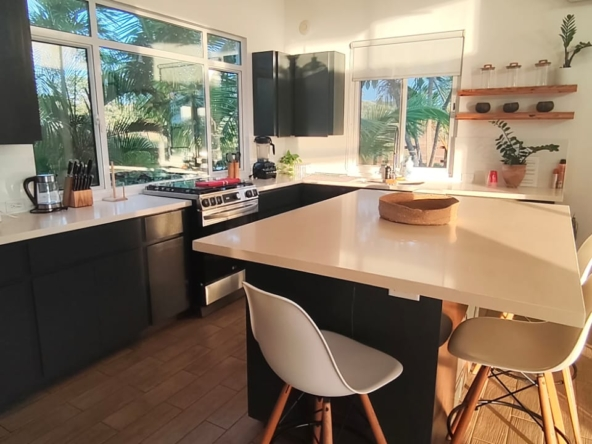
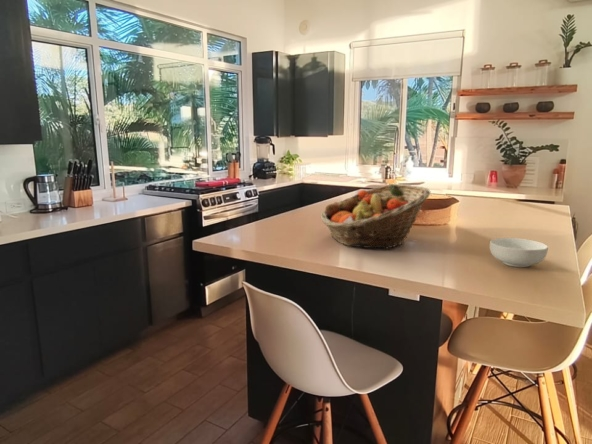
+ fruit basket [320,183,432,250]
+ cereal bowl [489,237,549,268]
